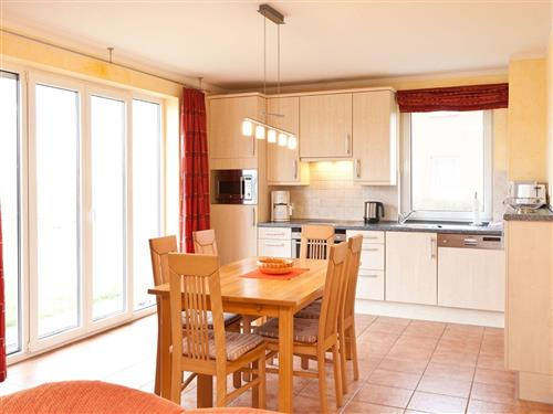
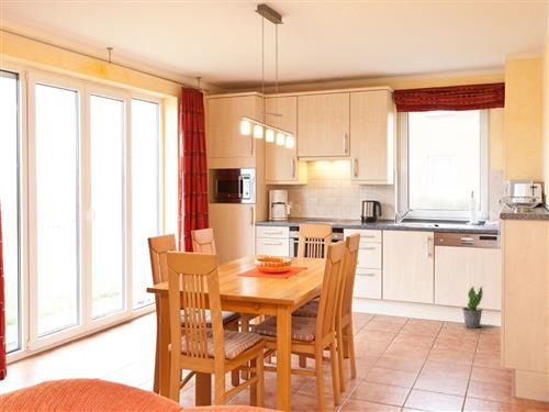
+ potted plant [461,285,483,330]
